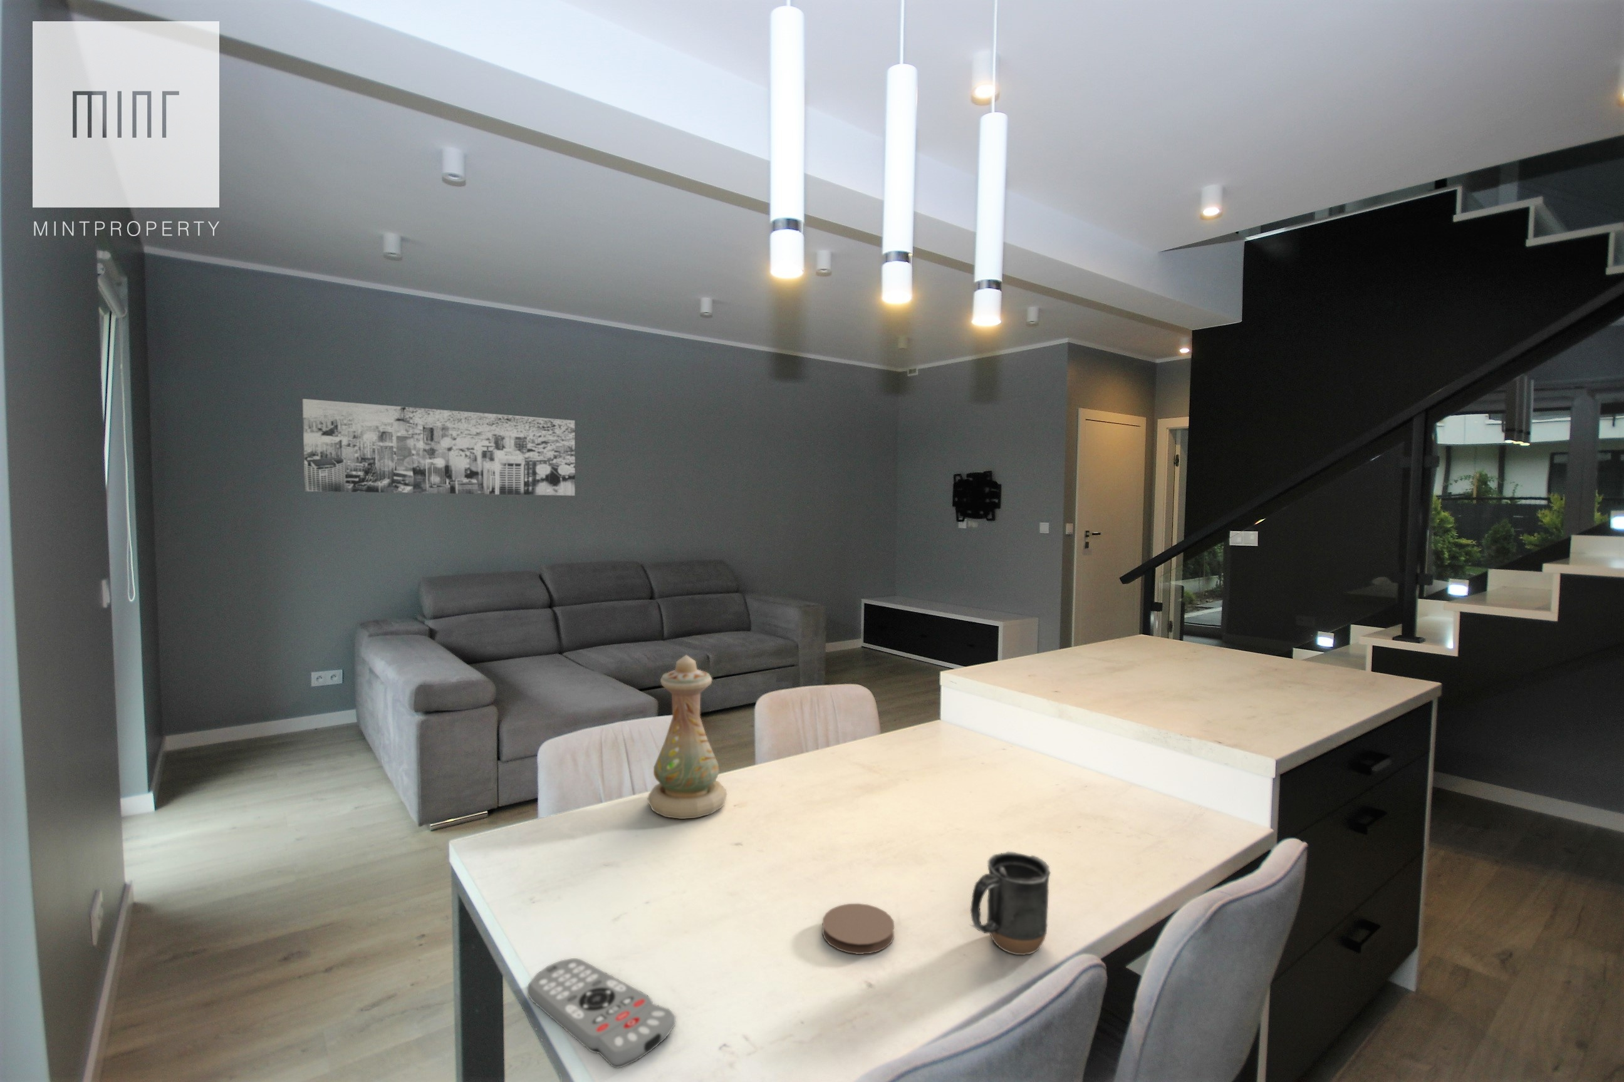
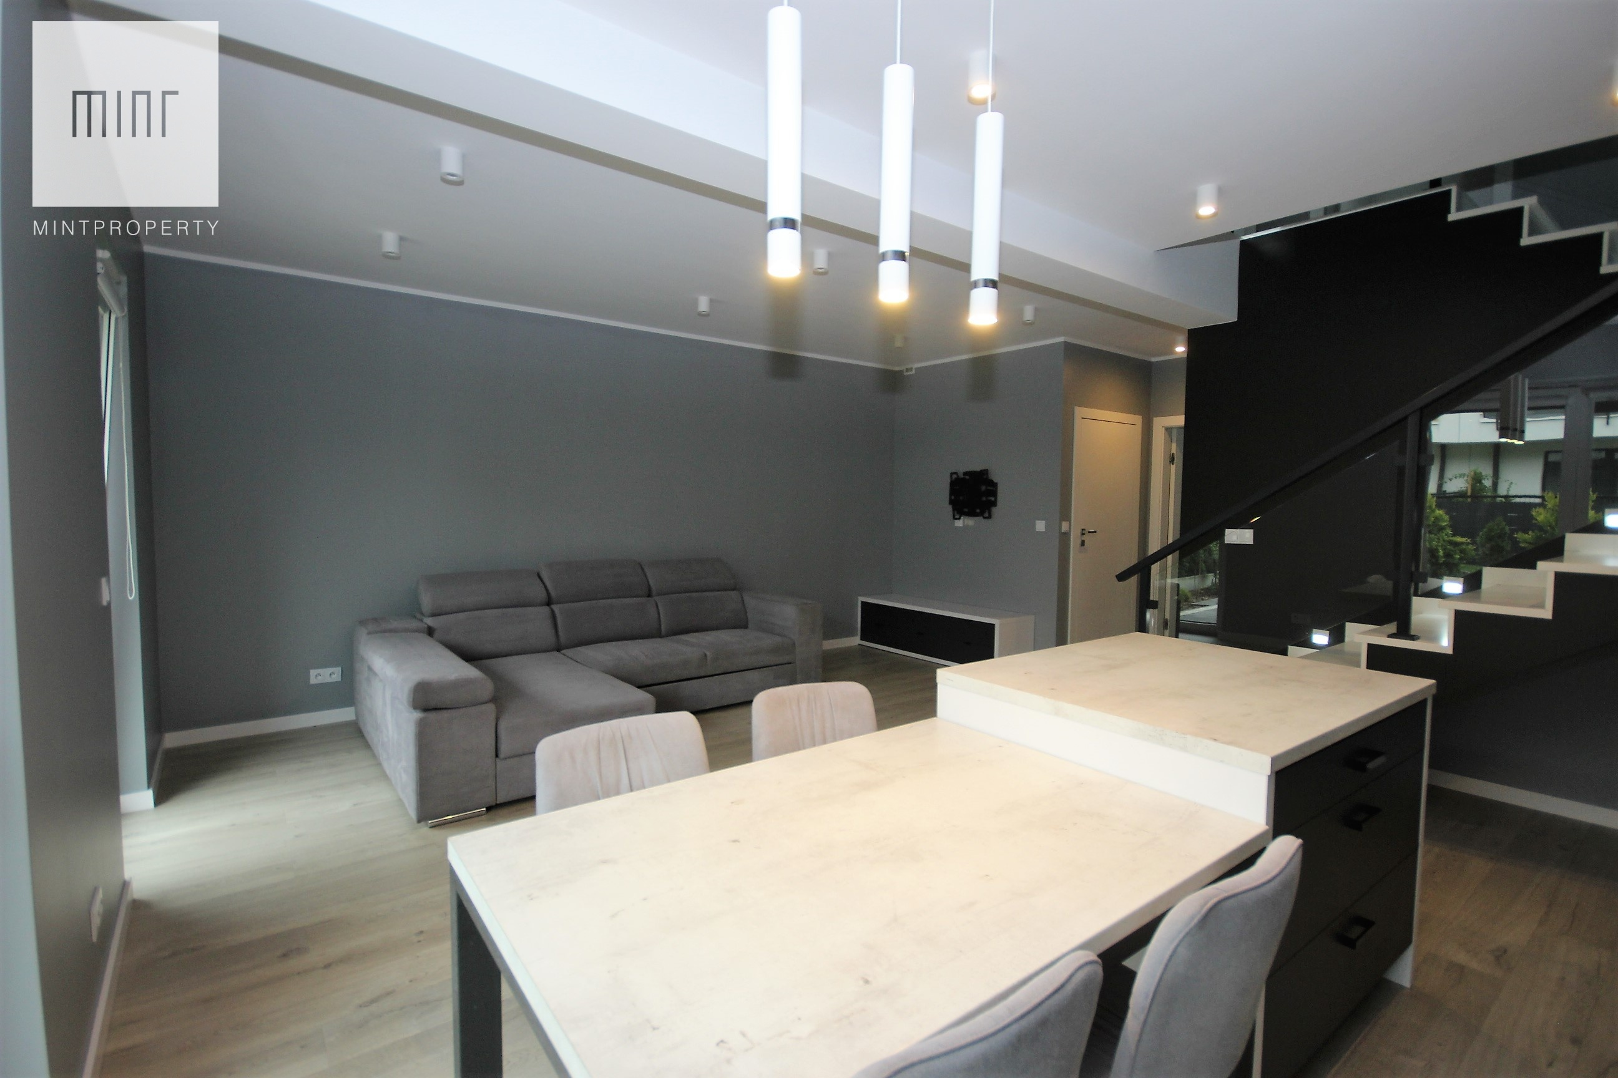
- wall art [302,399,576,496]
- remote control [527,958,675,1069]
- mug [969,851,1051,956]
- coaster [822,903,894,955]
- vase [648,655,727,820]
